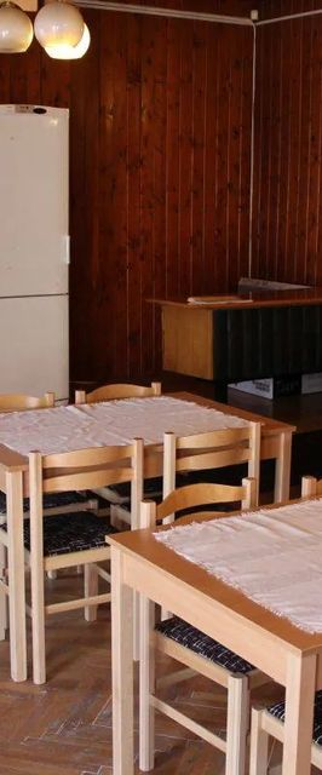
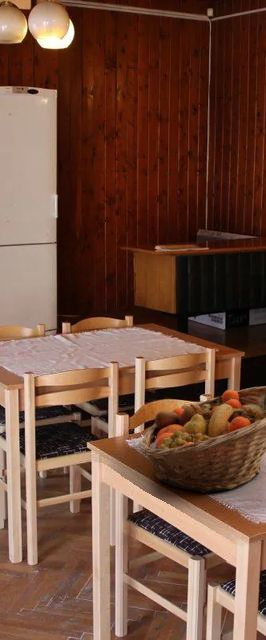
+ fruit basket [139,385,266,494]
